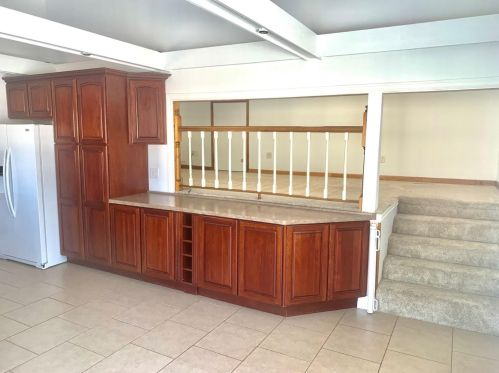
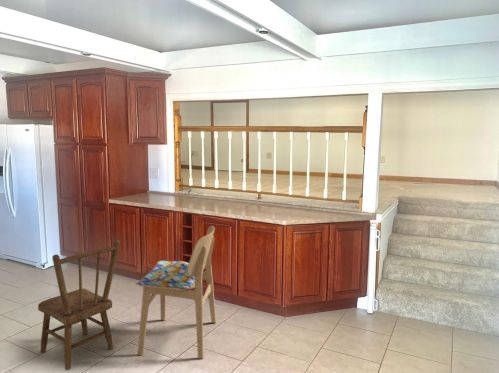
+ dining chair [37,239,121,371]
+ dining chair [135,225,217,360]
